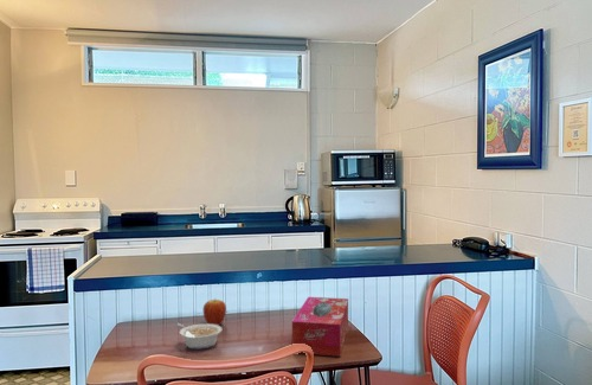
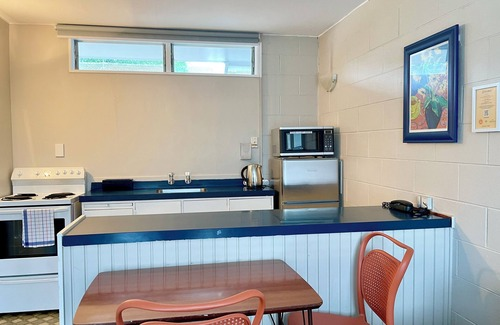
- legume [176,322,224,351]
- tissue box [291,296,349,358]
- fruit [202,299,227,326]
